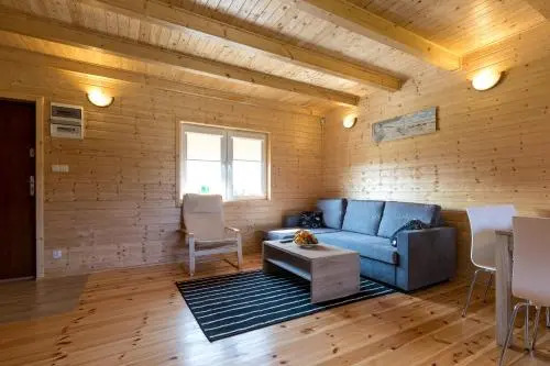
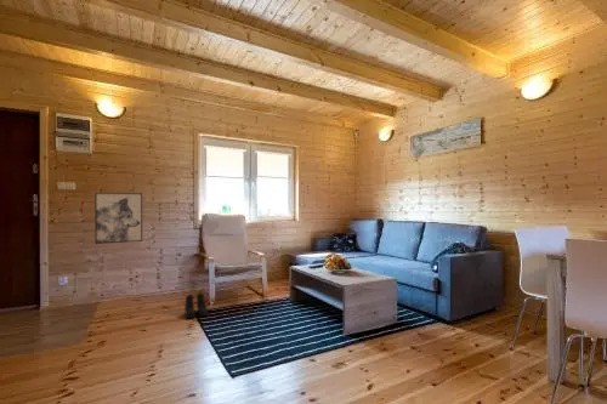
+ wall art [93,192,143,245]
+ boots [183,292,209,319]
